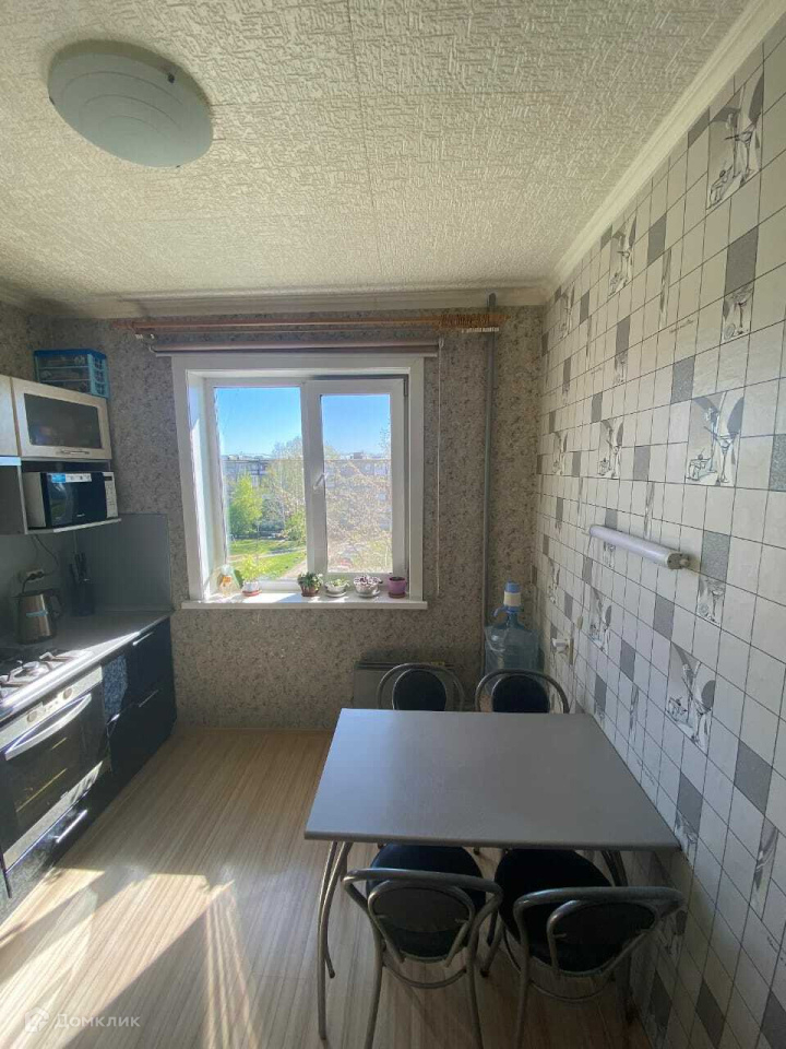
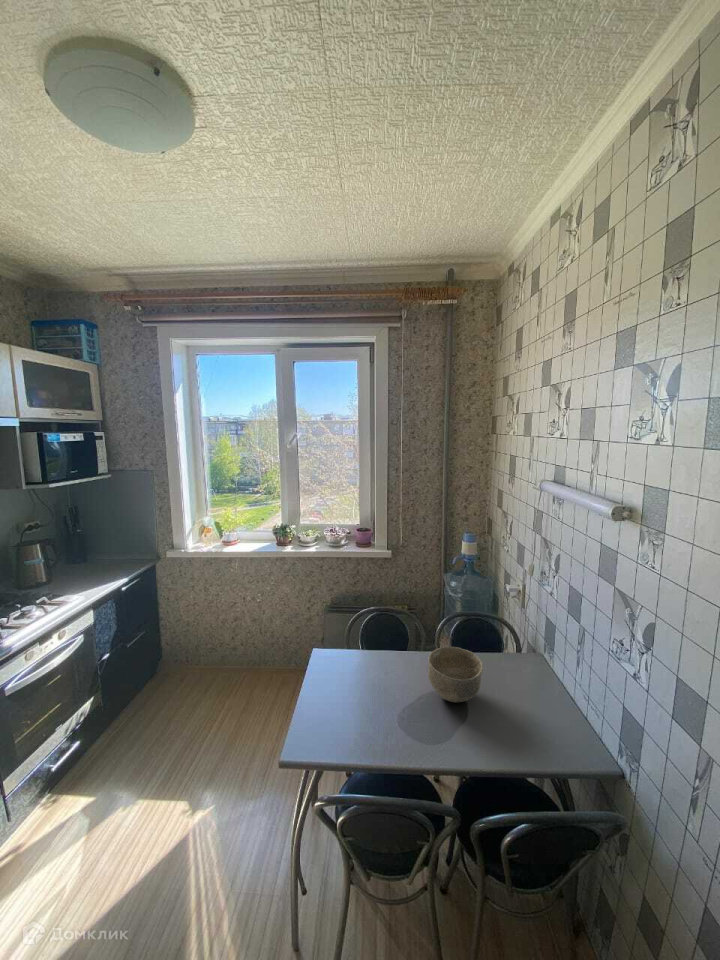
+ bowl [427,646,484,703]
